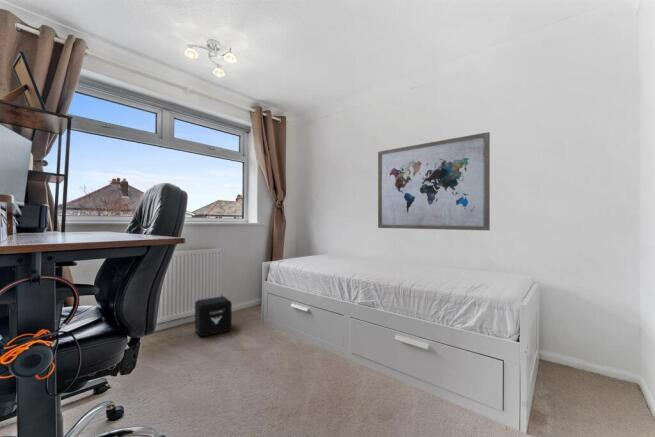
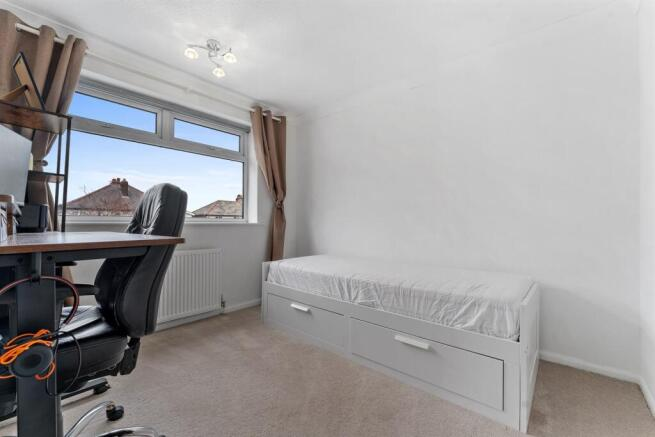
- wall art [377,131,491,231]
- air purifier [194,295,233,338]
